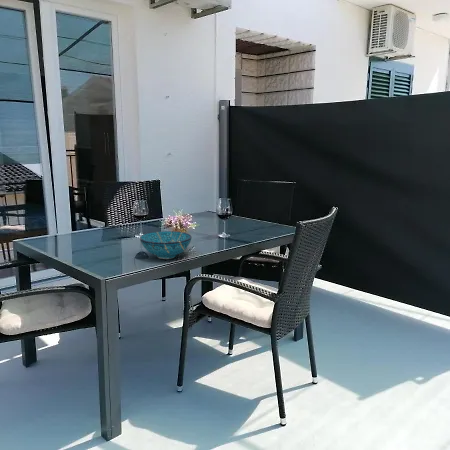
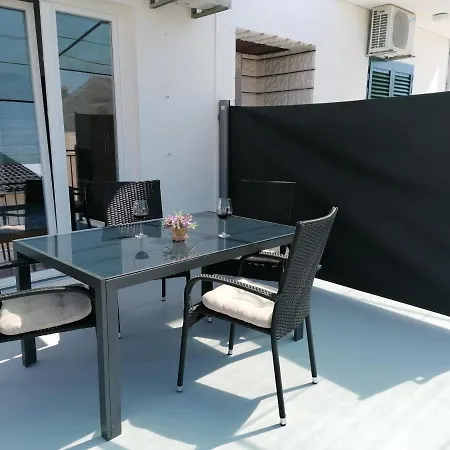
- bowl [139,230,193,260]
